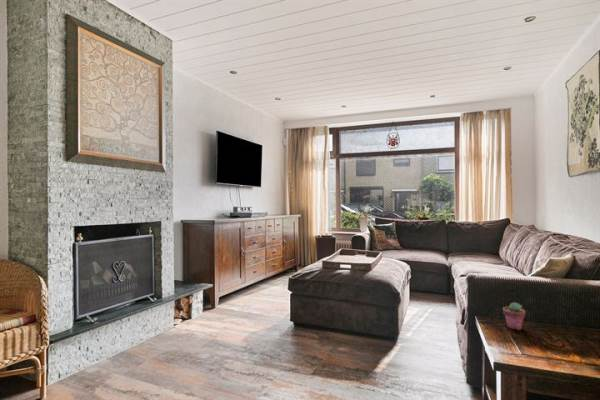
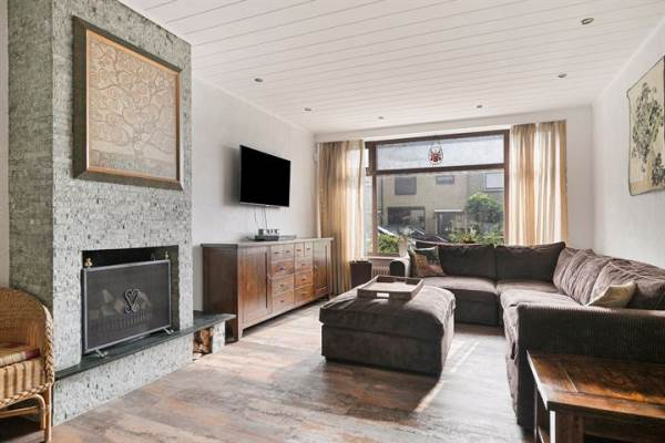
- potted succulent [502,302,526,331]
